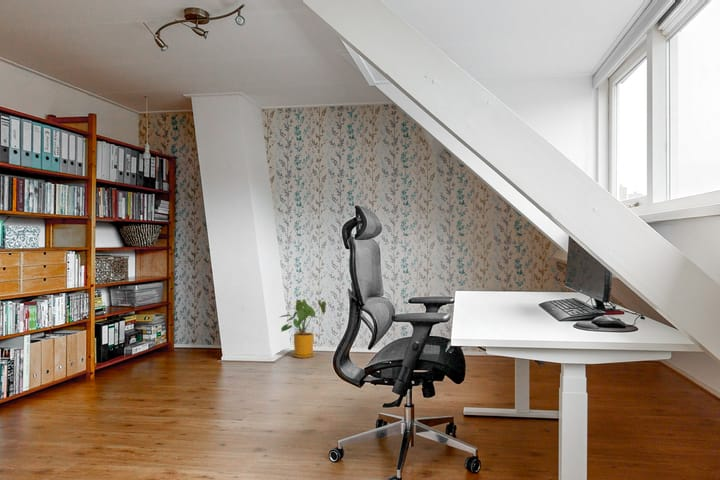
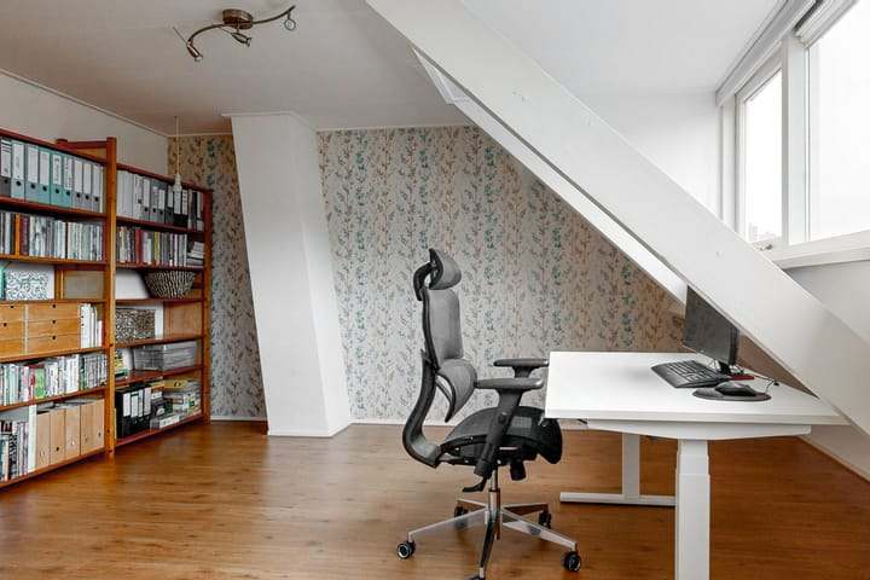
- house plant [279,298,327,359]
